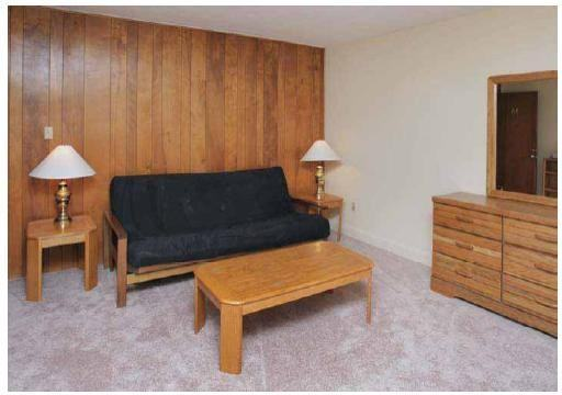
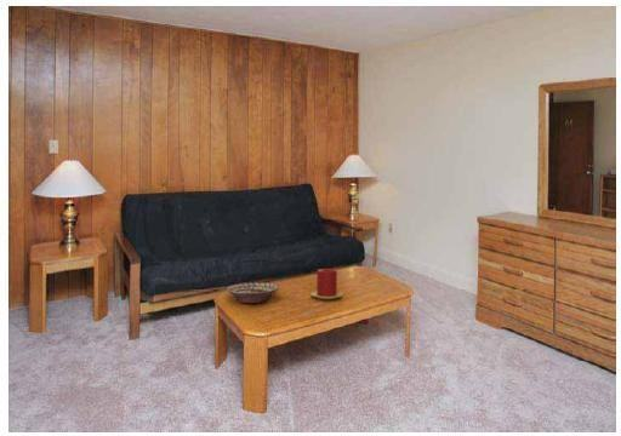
+ candle [309,268,344,300]
+ decorative bowl [226,282,280,304]
